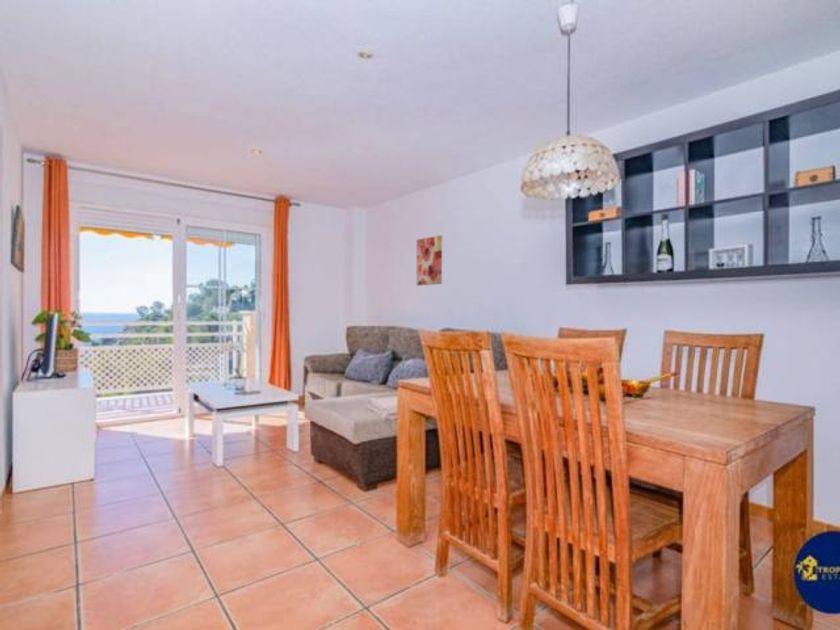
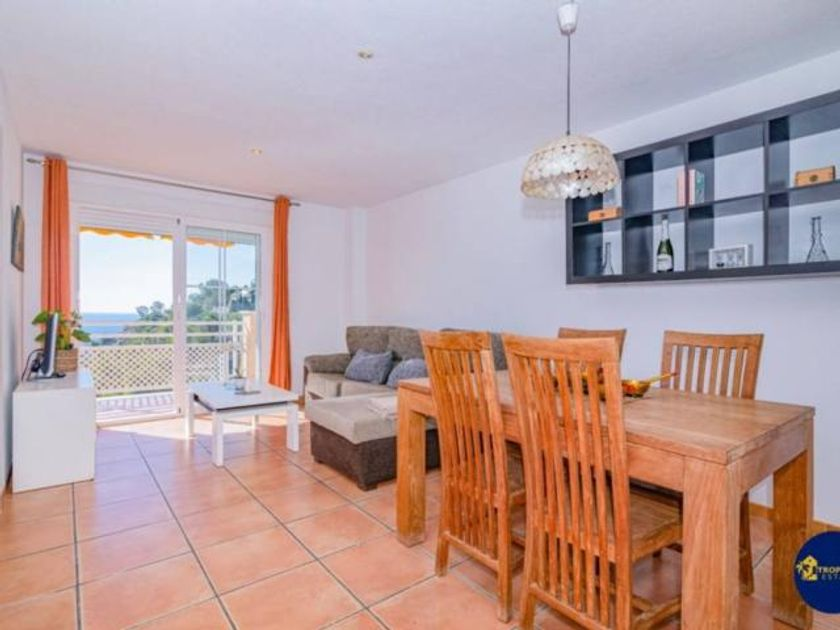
- wall art [415,234,443,286]
